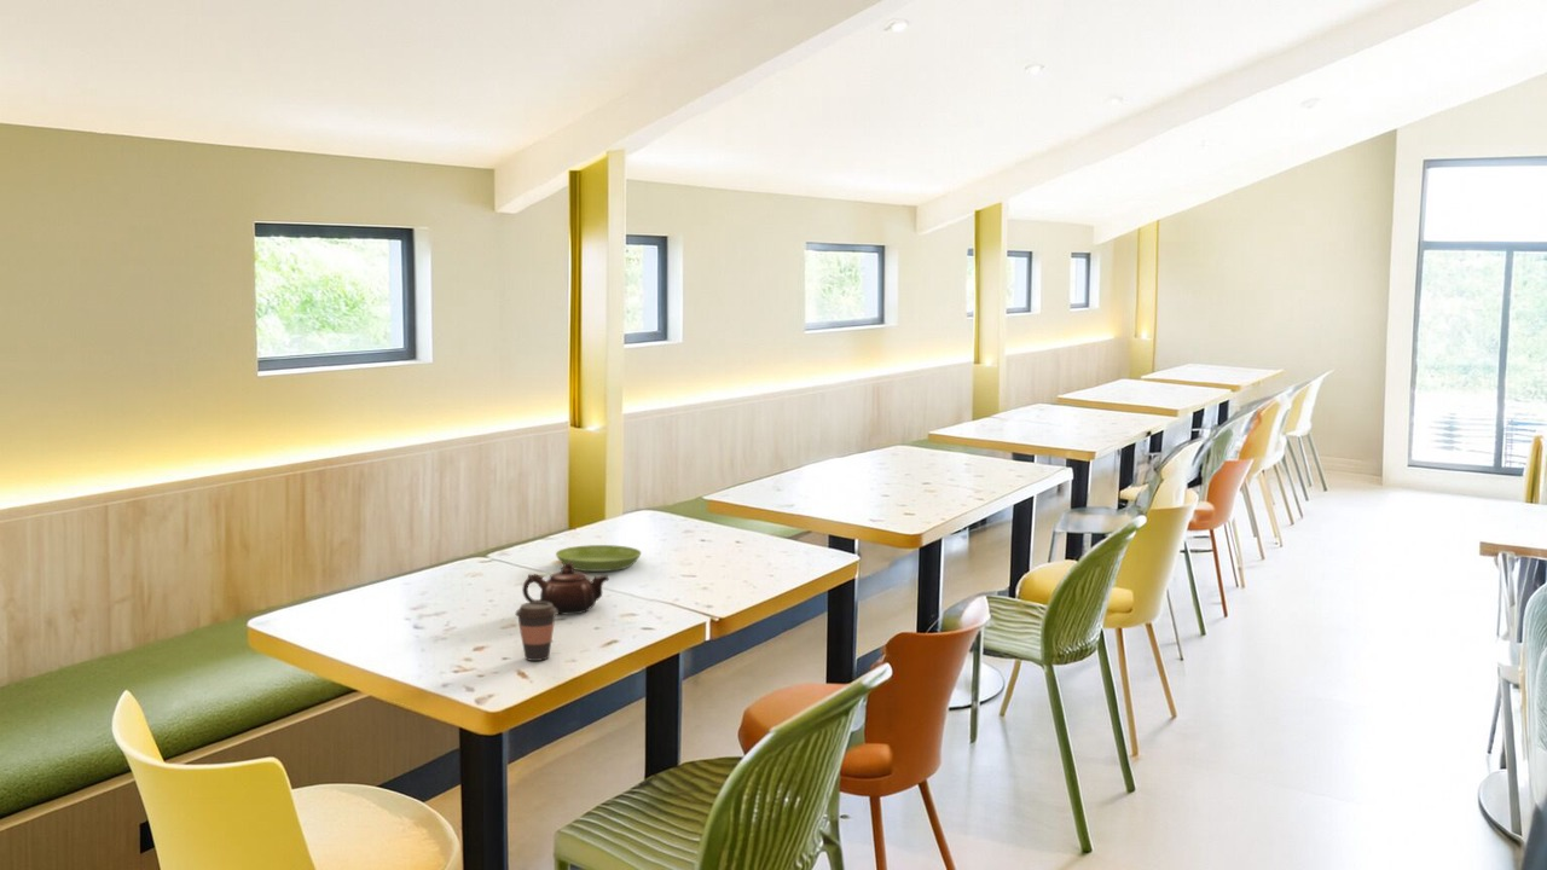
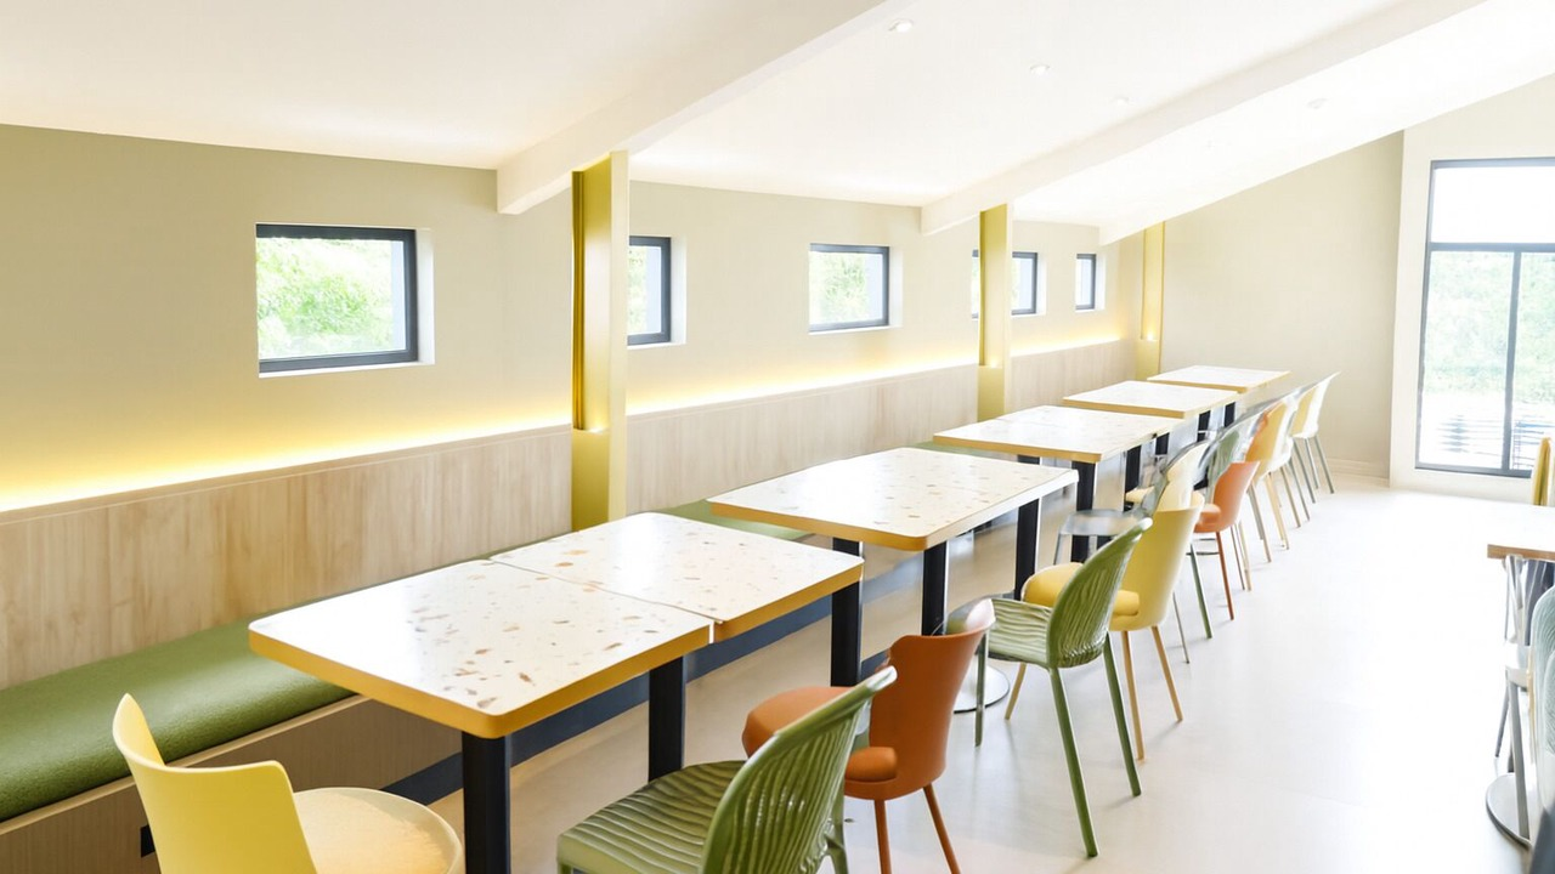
- saucer [555,544,643,573]
- coffee cup [514,602,557,662]
- teapot [521,563,610,615]
